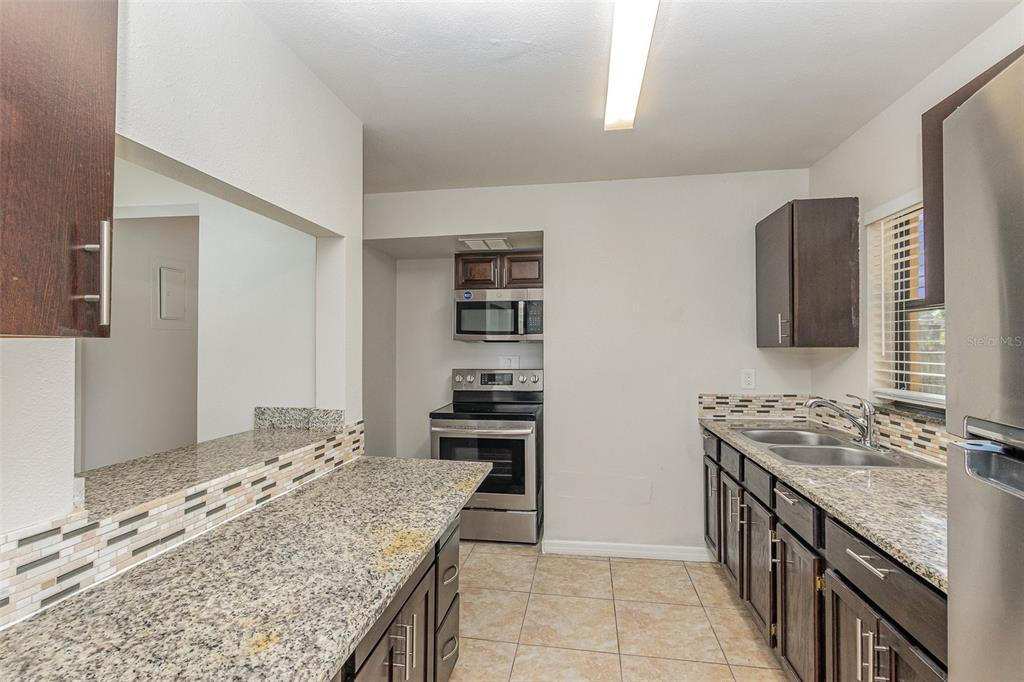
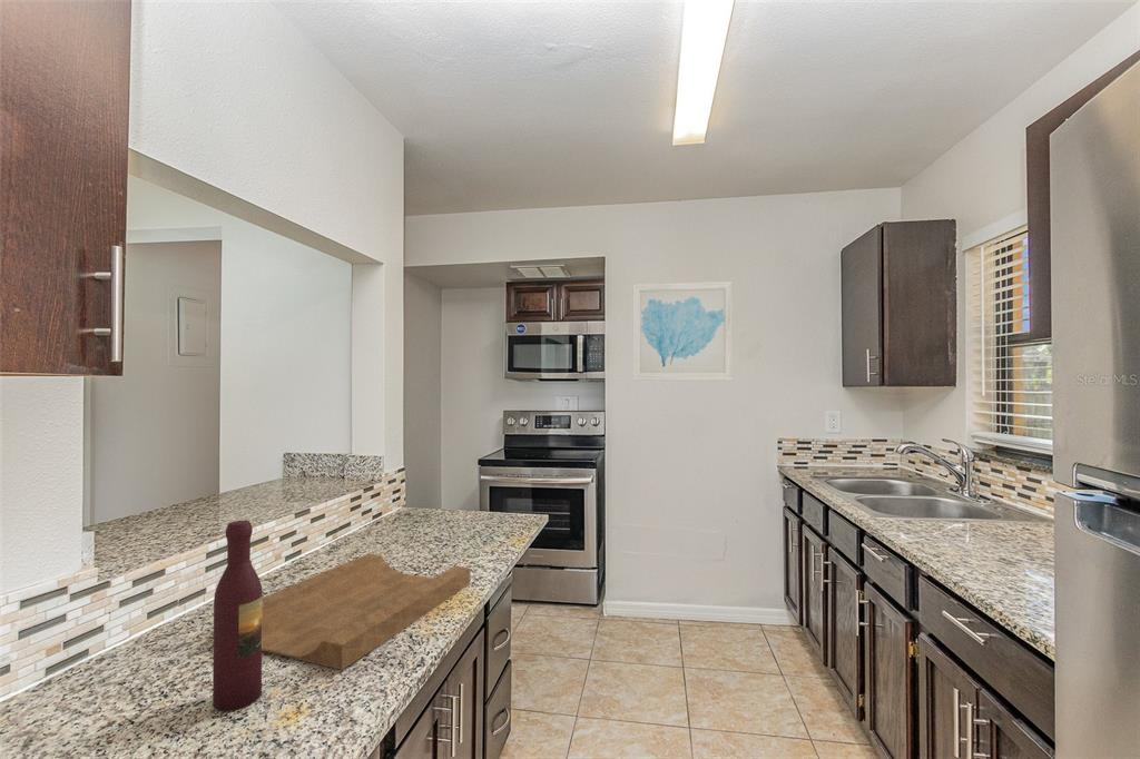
+ wine bottle [212,520,264,712]
+ wall art [632,280,734,382]
+ cutting board [262,552,471,671]
